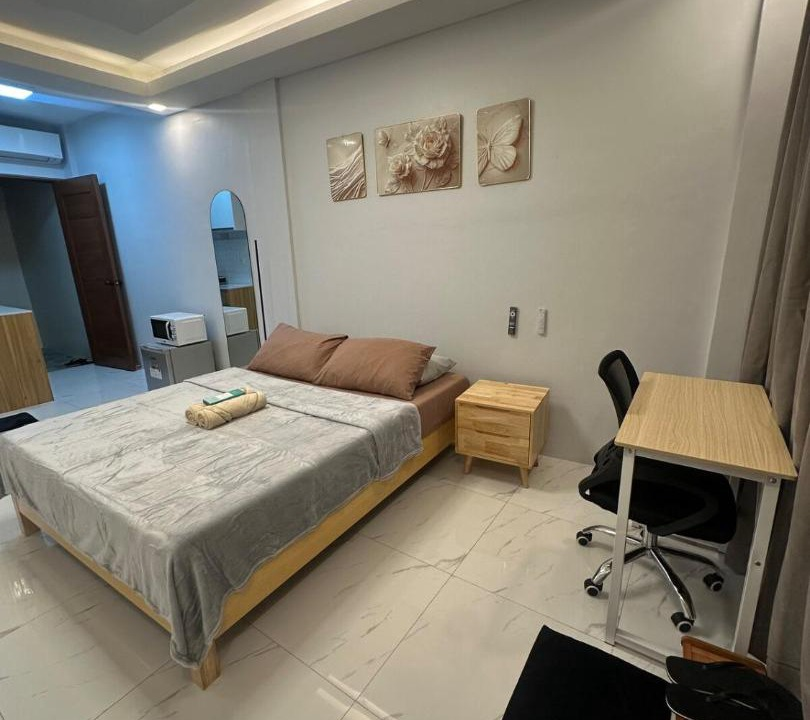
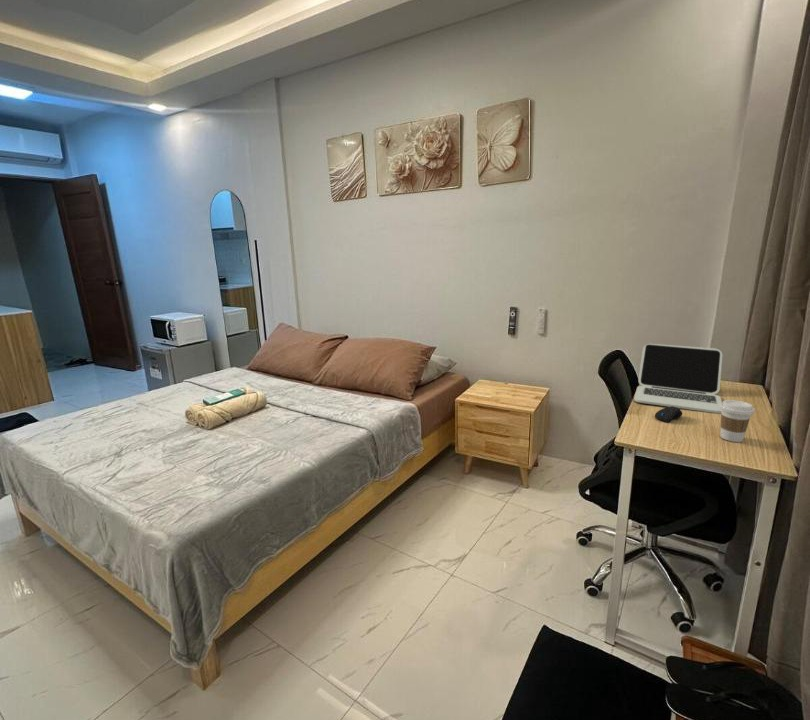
+ computer mouse [654,406,683,423]
+ laptop [633,343,723,414]
+ coffee cup [719,399,756,443]
